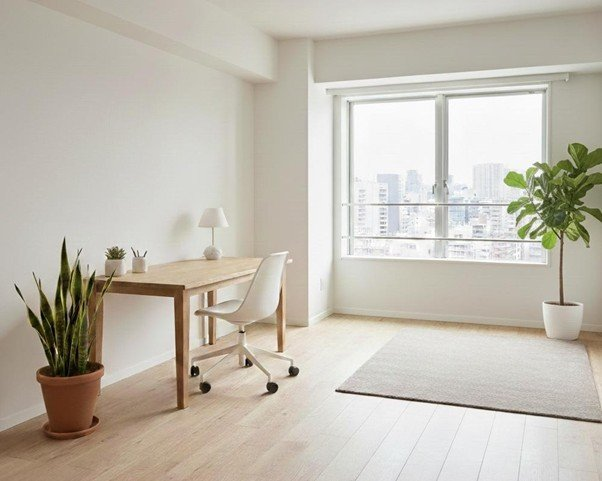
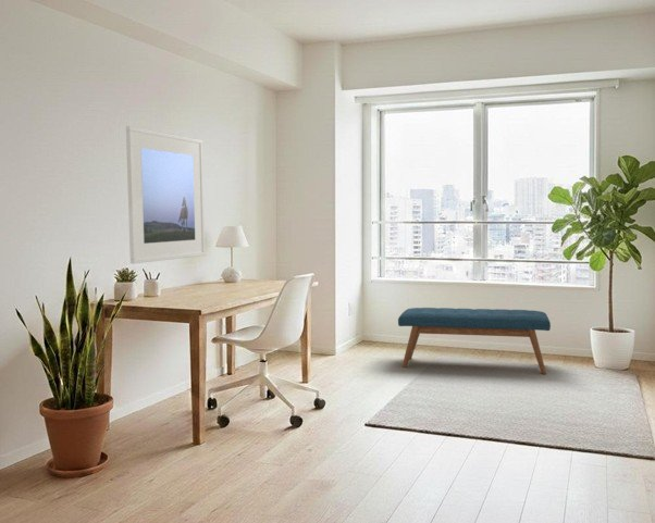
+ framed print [125,125,206,265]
+ bench [397,307,552,375]
